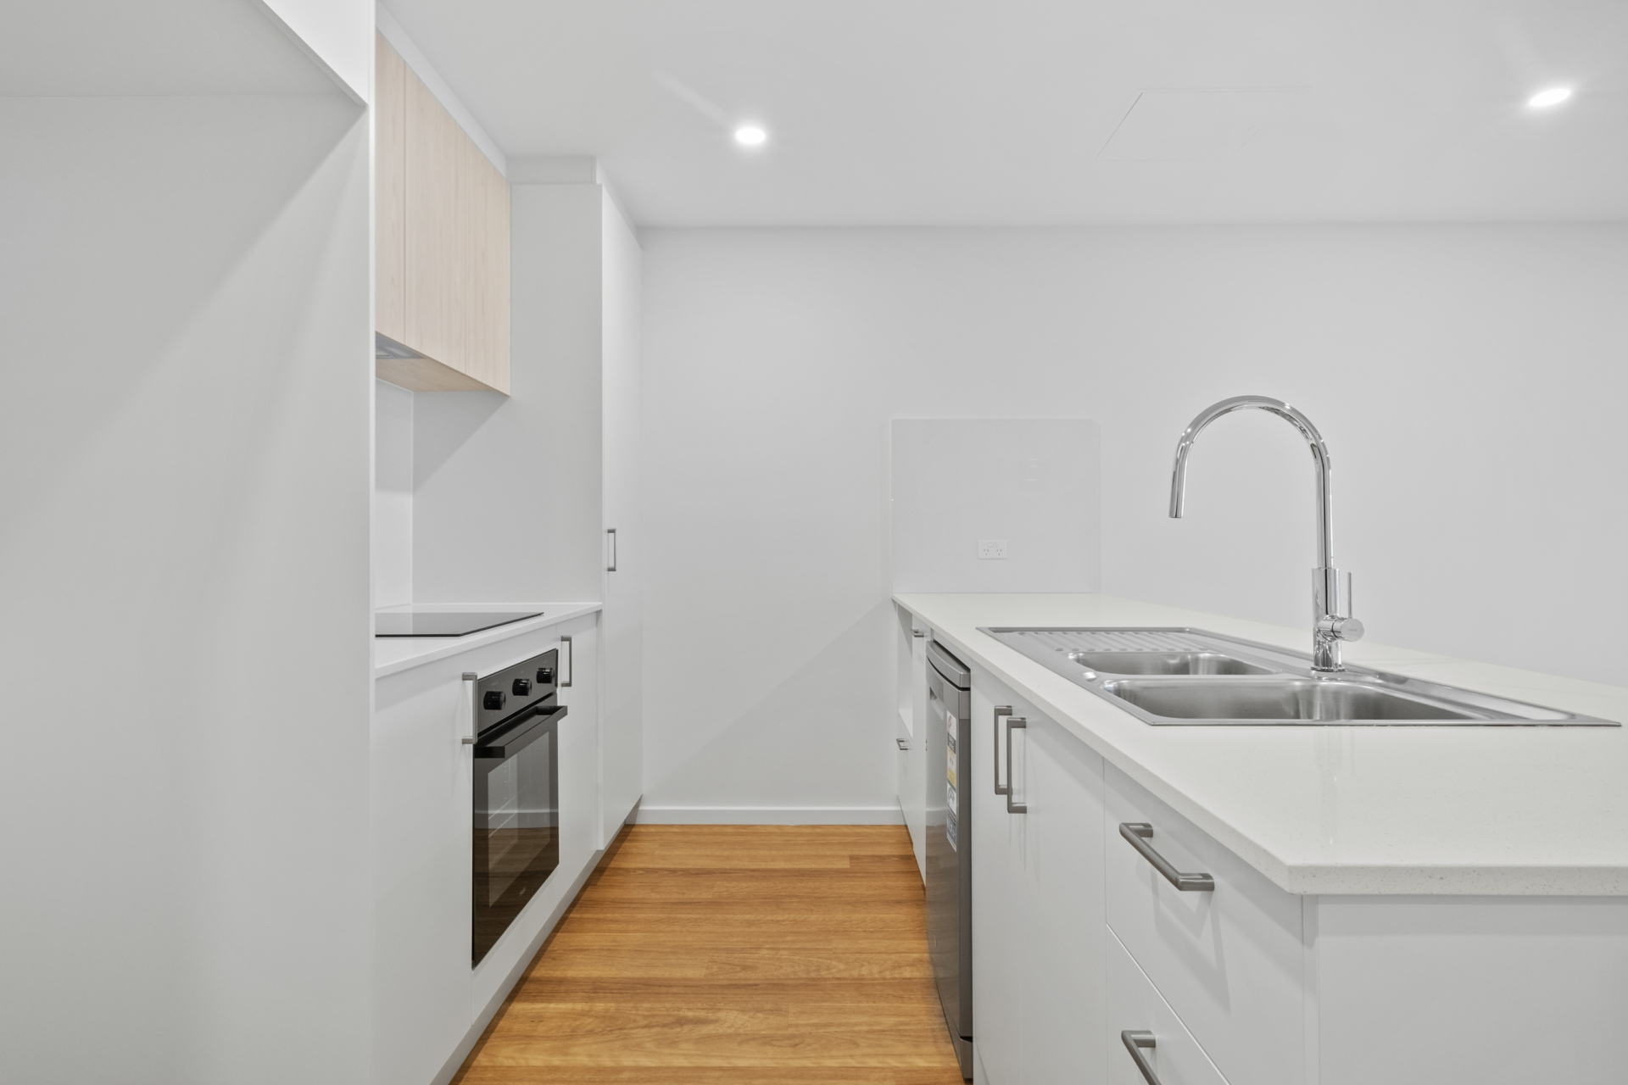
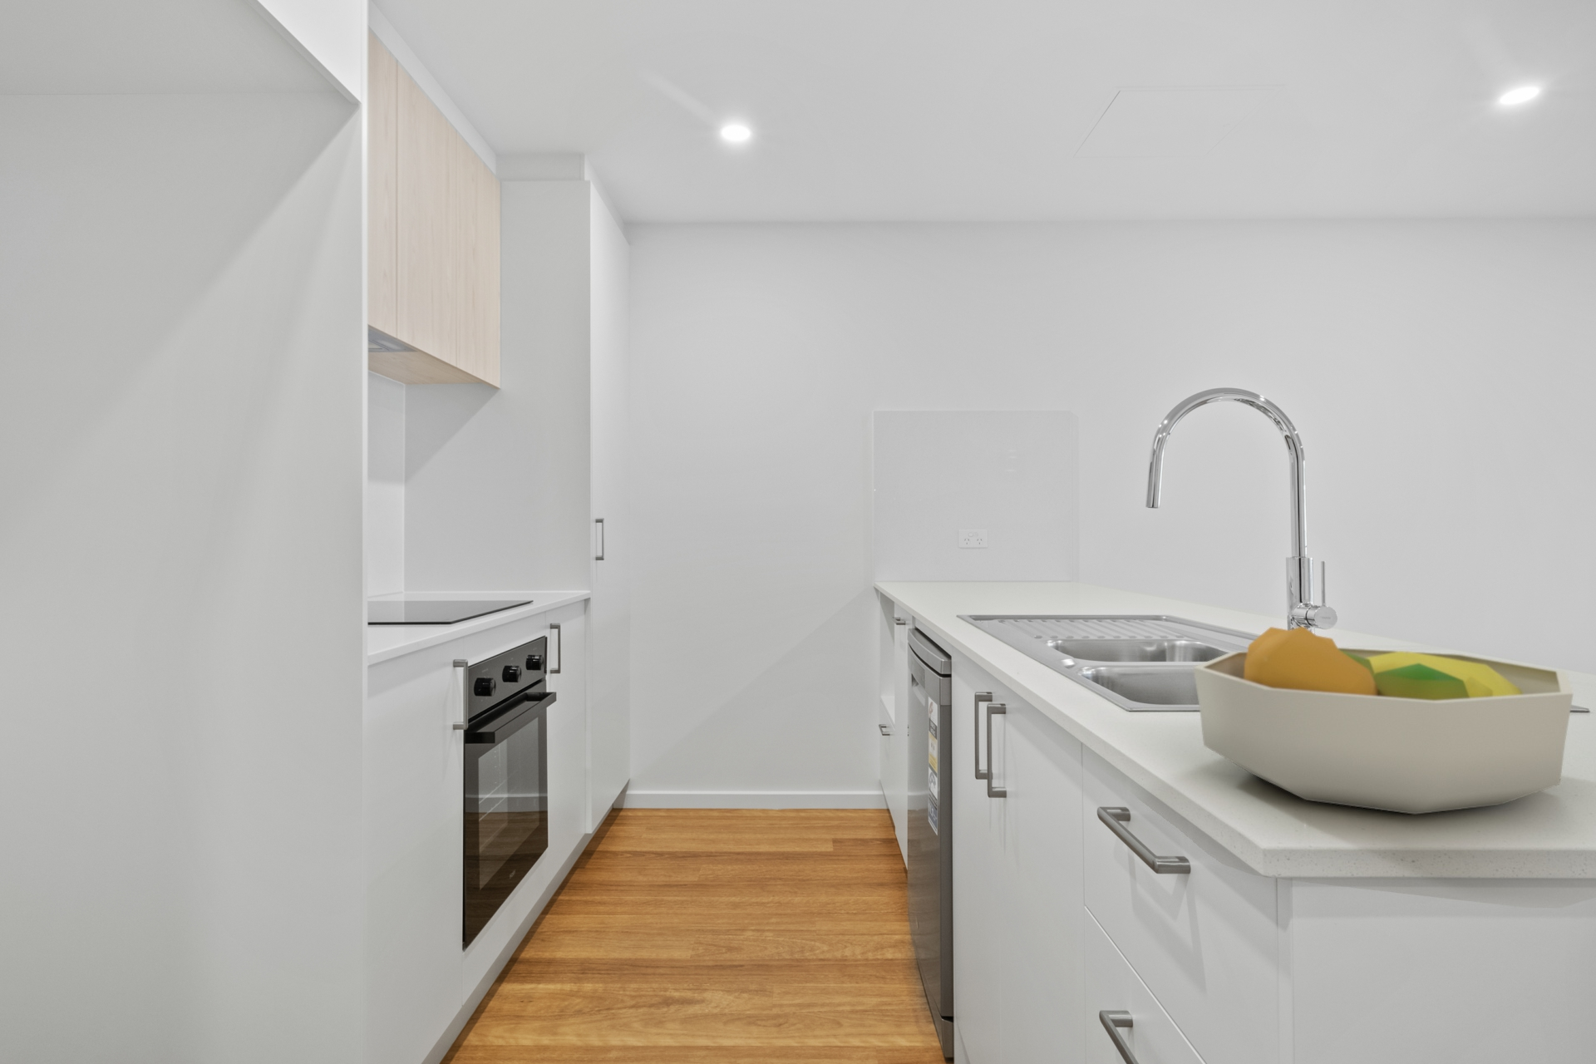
+ fruit bowl [1193,625,1575,816]
